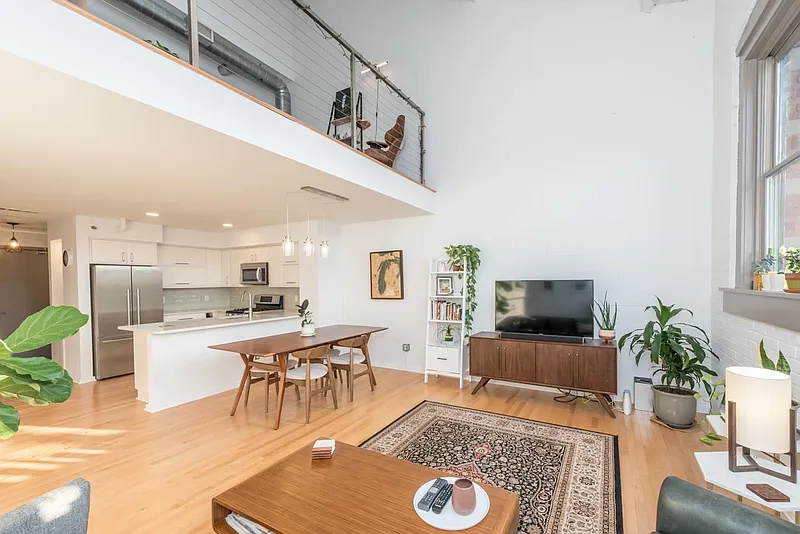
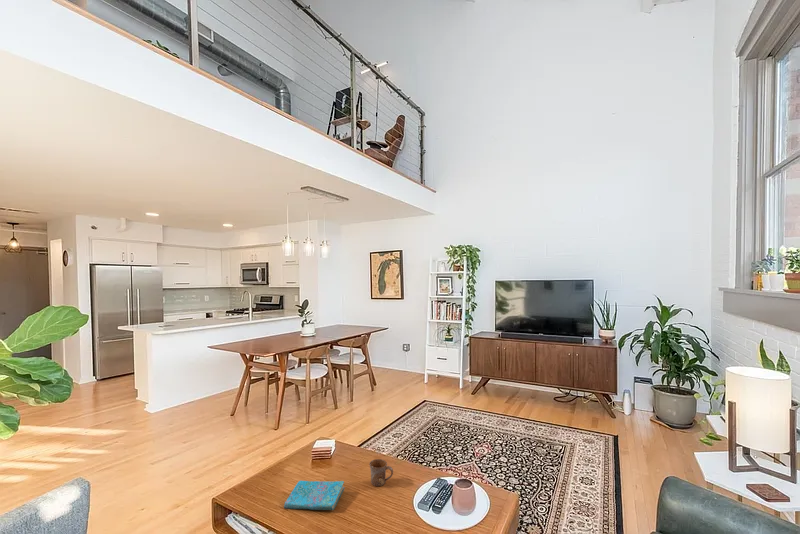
+ cover [283,480,346,511]
+ mug [369,458,394,487]
